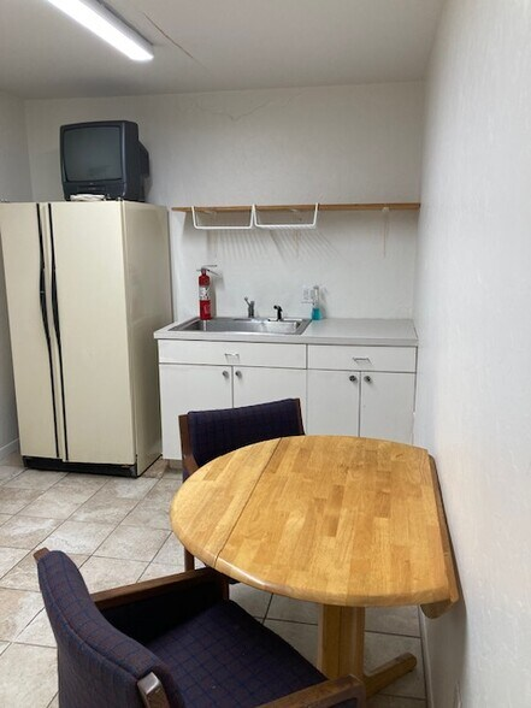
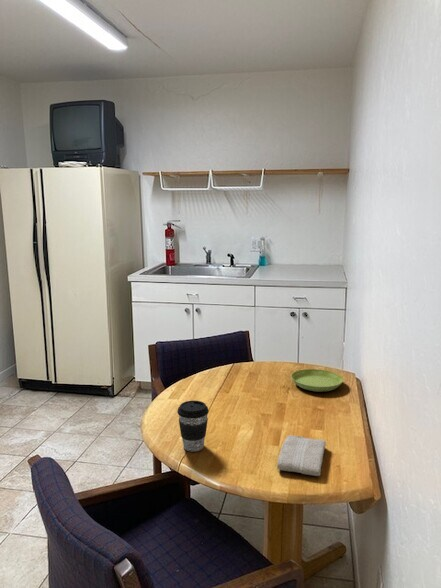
+ saucer [290,368,344,393]
+ washcloth [276,434,327,477]
+ coffee cup [176,400,210,452]
